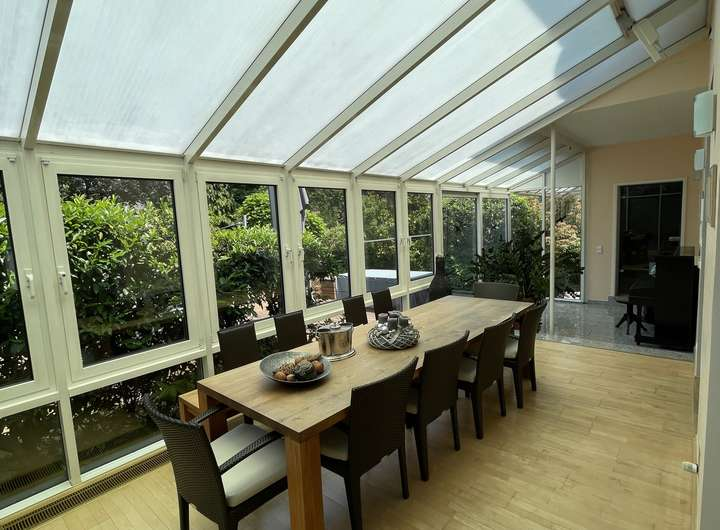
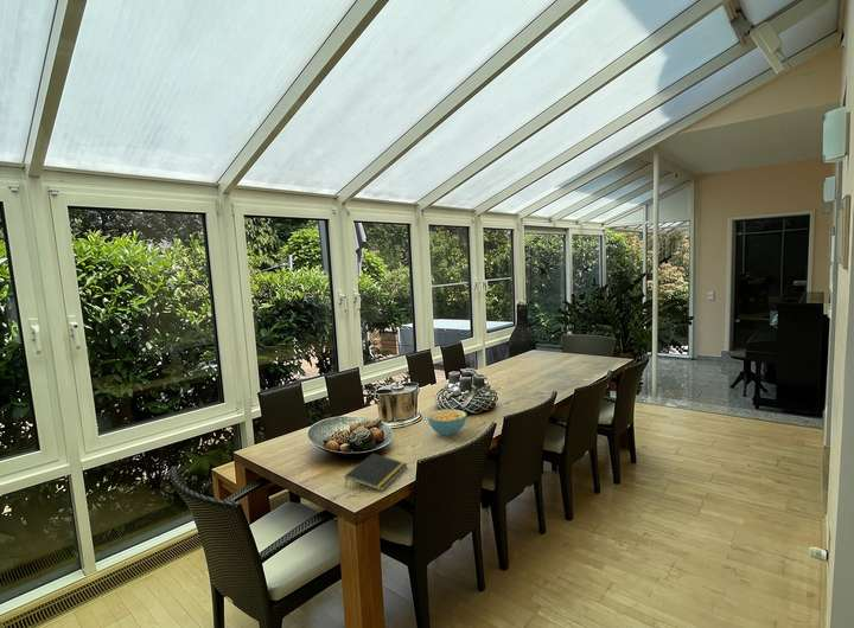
+ cereal bowl [426,409,467,437]
+ notepad [344,453,408,492]
